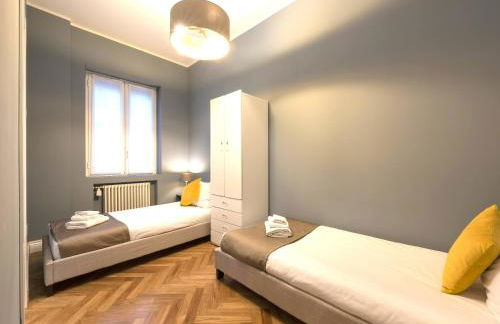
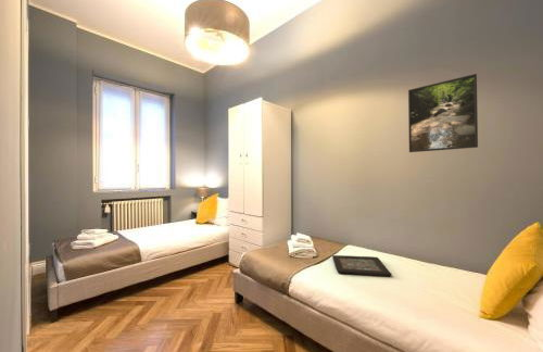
+ decorative tray [331,254,393,278]
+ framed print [407,73,479,153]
